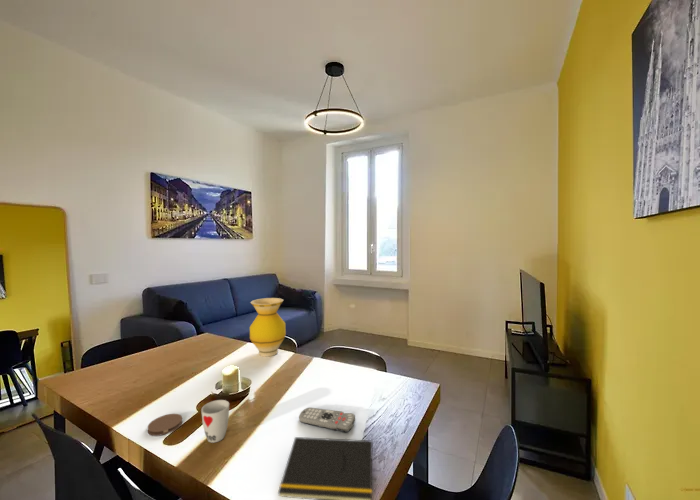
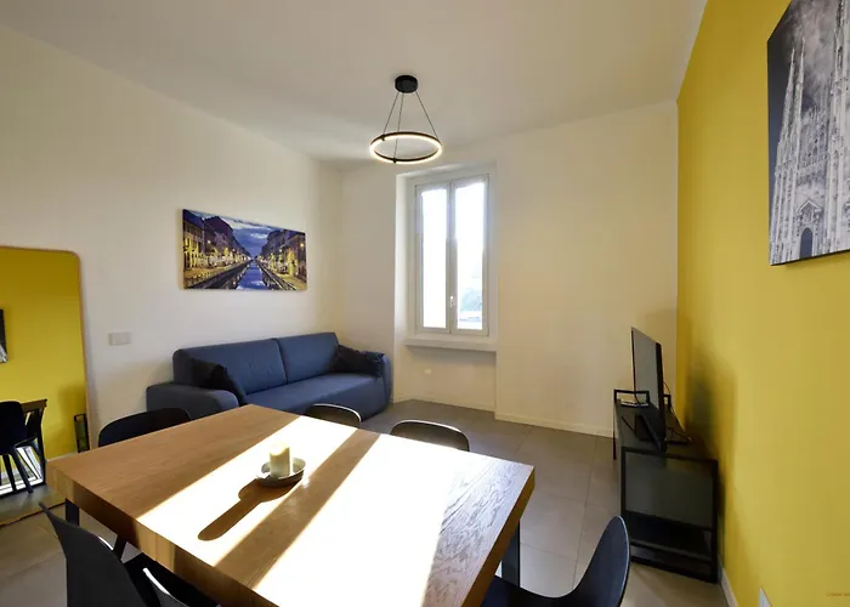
- cup [200,399,230,444]
- vase [249,297,287,358]
- remote control [298,407,356,433]
- notepad [277,436,374,500]
- coaster [147,413,183,437]
